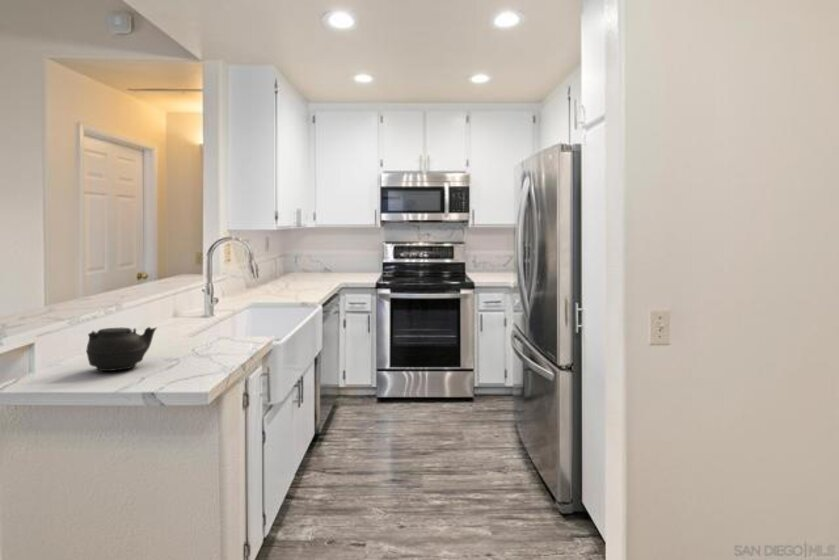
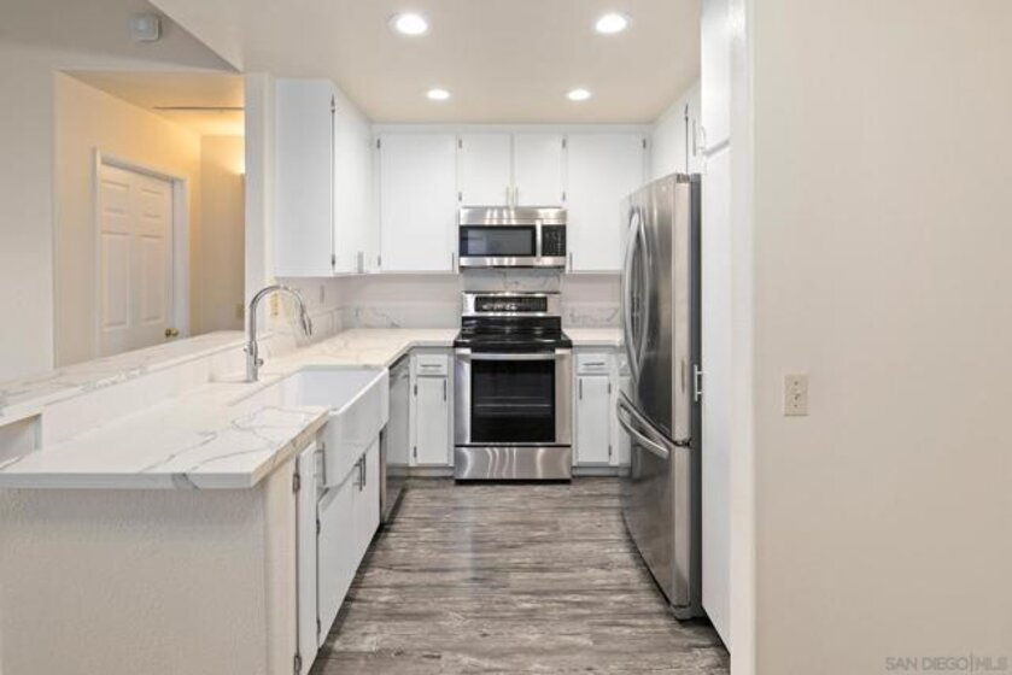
- teapot [85,326,158,372]
